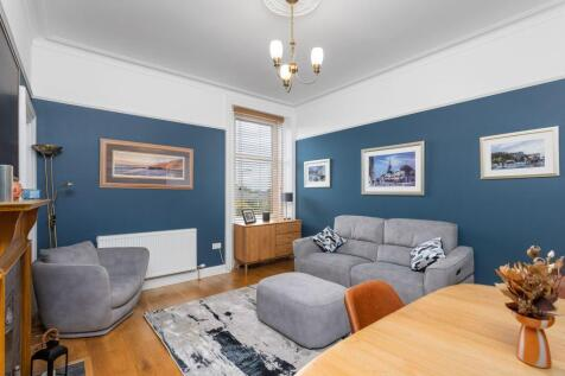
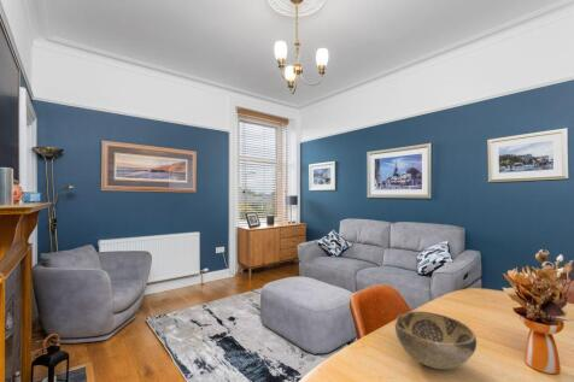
+ decorative bowl [394,310,478,370]
